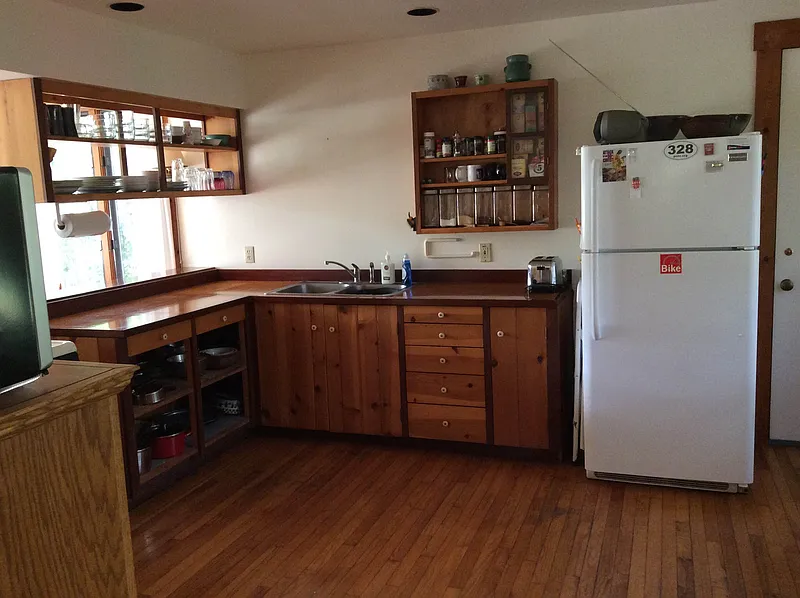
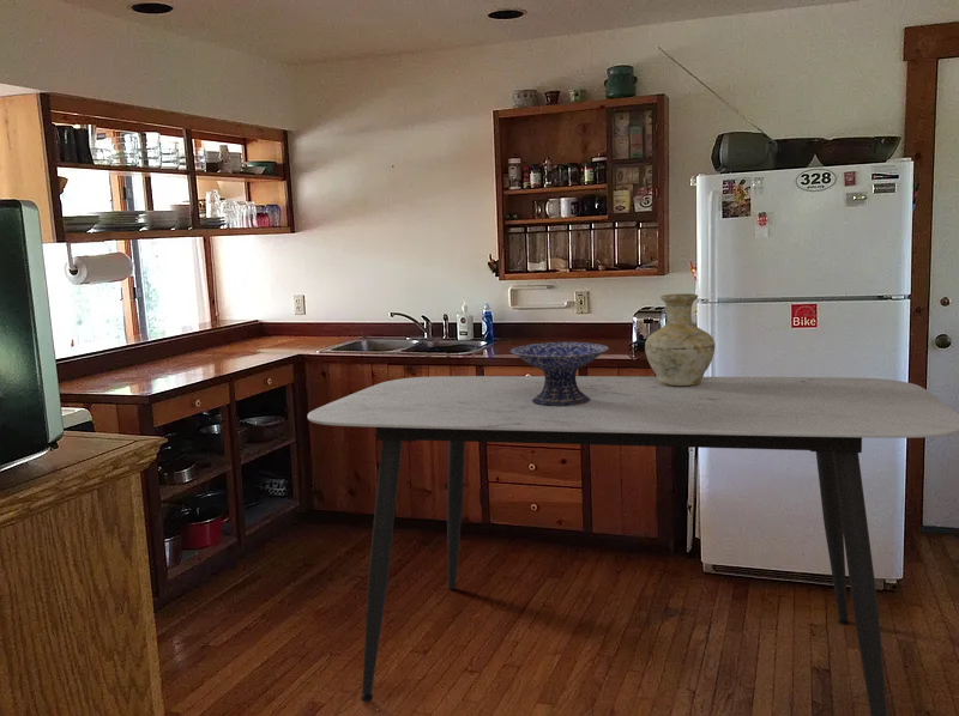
+ dining table [306,375,959,716]
+ decorative bowl [509,341,610,406]
+ vase [644,292,716,387]
